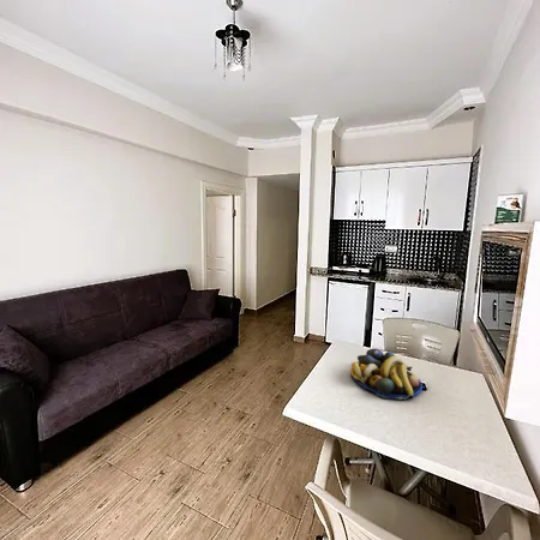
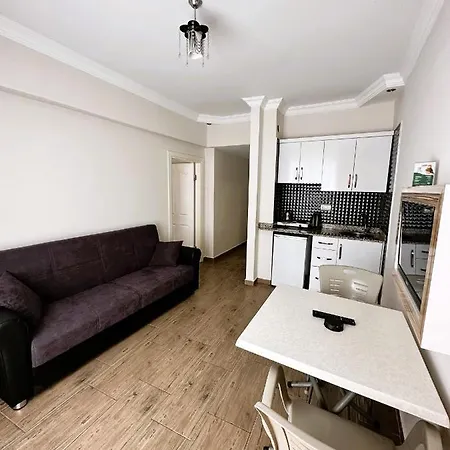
- fruit bowl [349,347,424,401]
